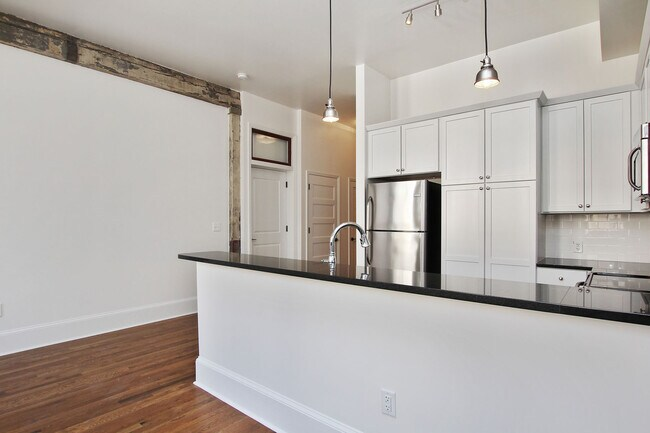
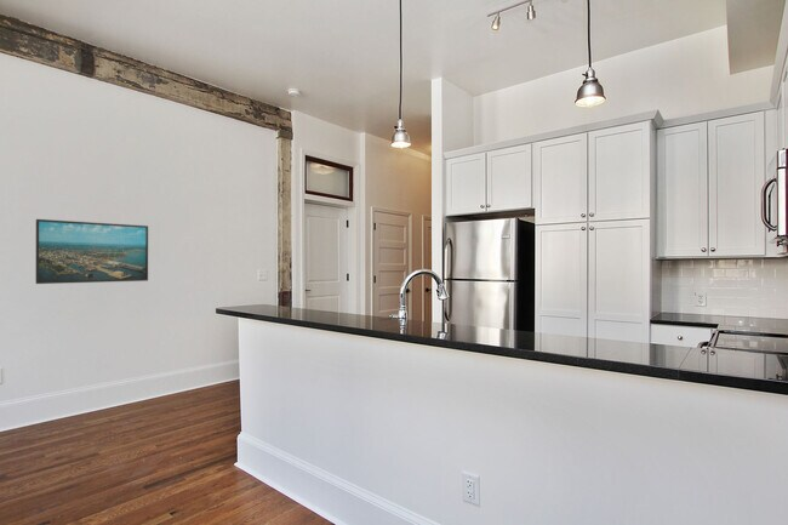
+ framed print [35,218,149,285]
